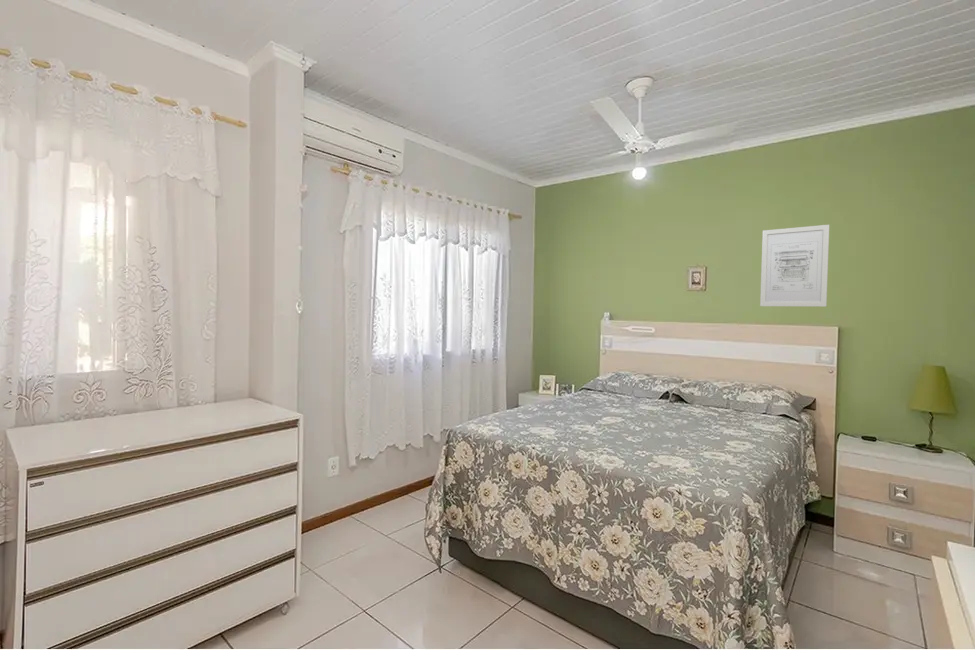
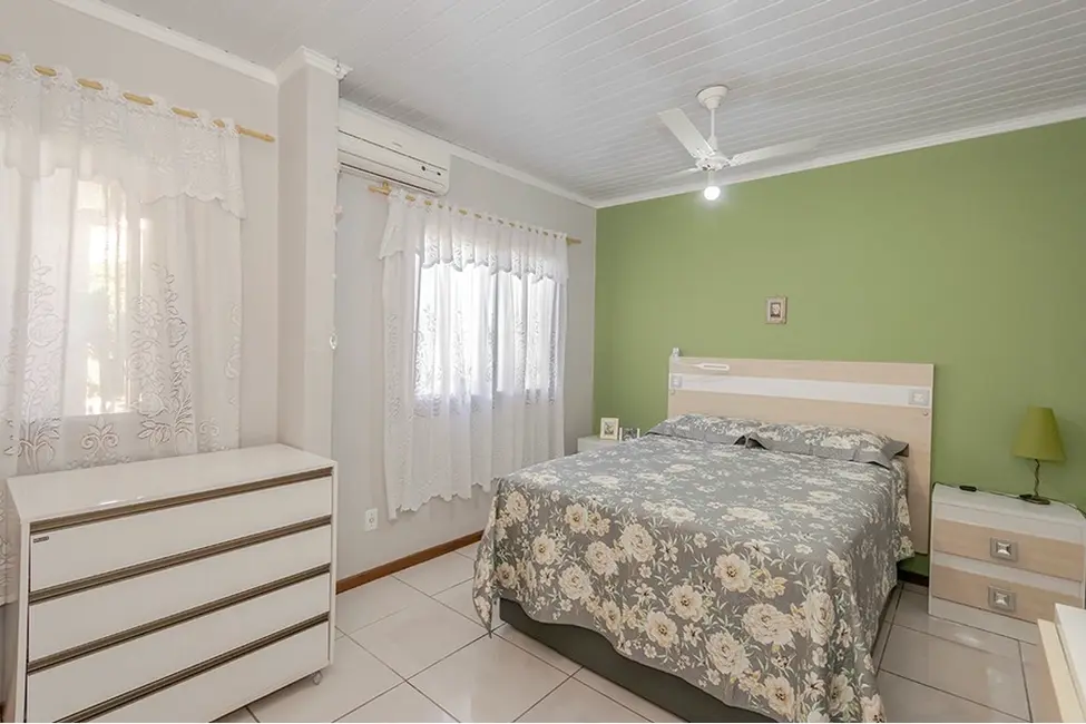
- wall art [759,224,830,307]
